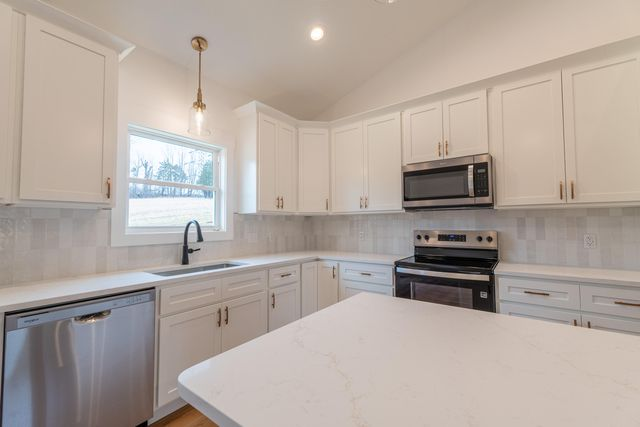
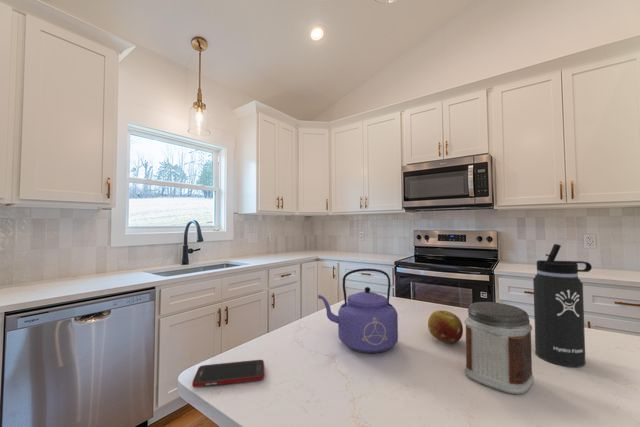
+ jar [464,301,535,395]
+ kettle [317,268,399,355]
+ thermos bottle [532,243,593,368]
+ fruit [427,310,464,344]
+ cell phone [191,359,265,388]
